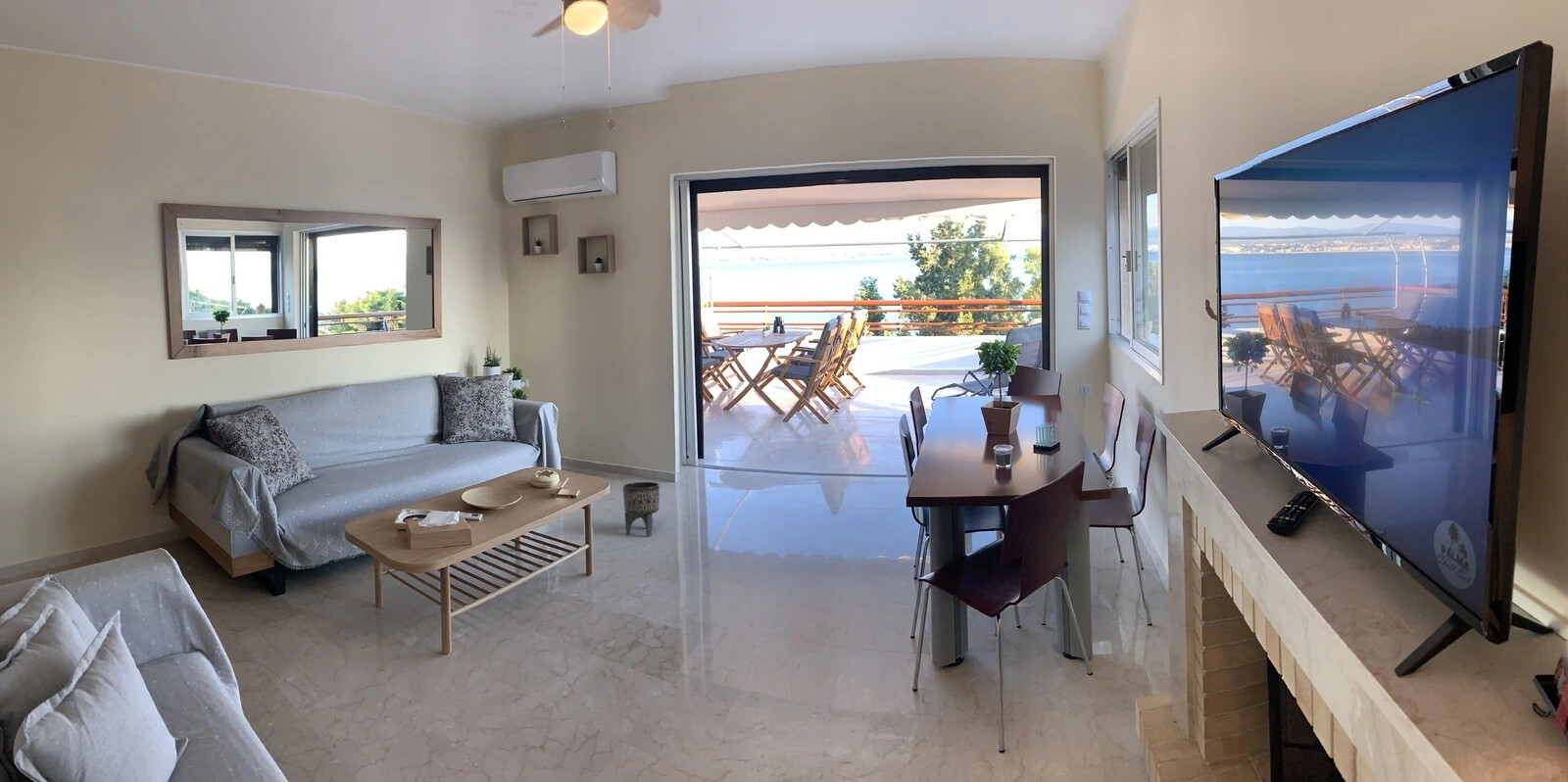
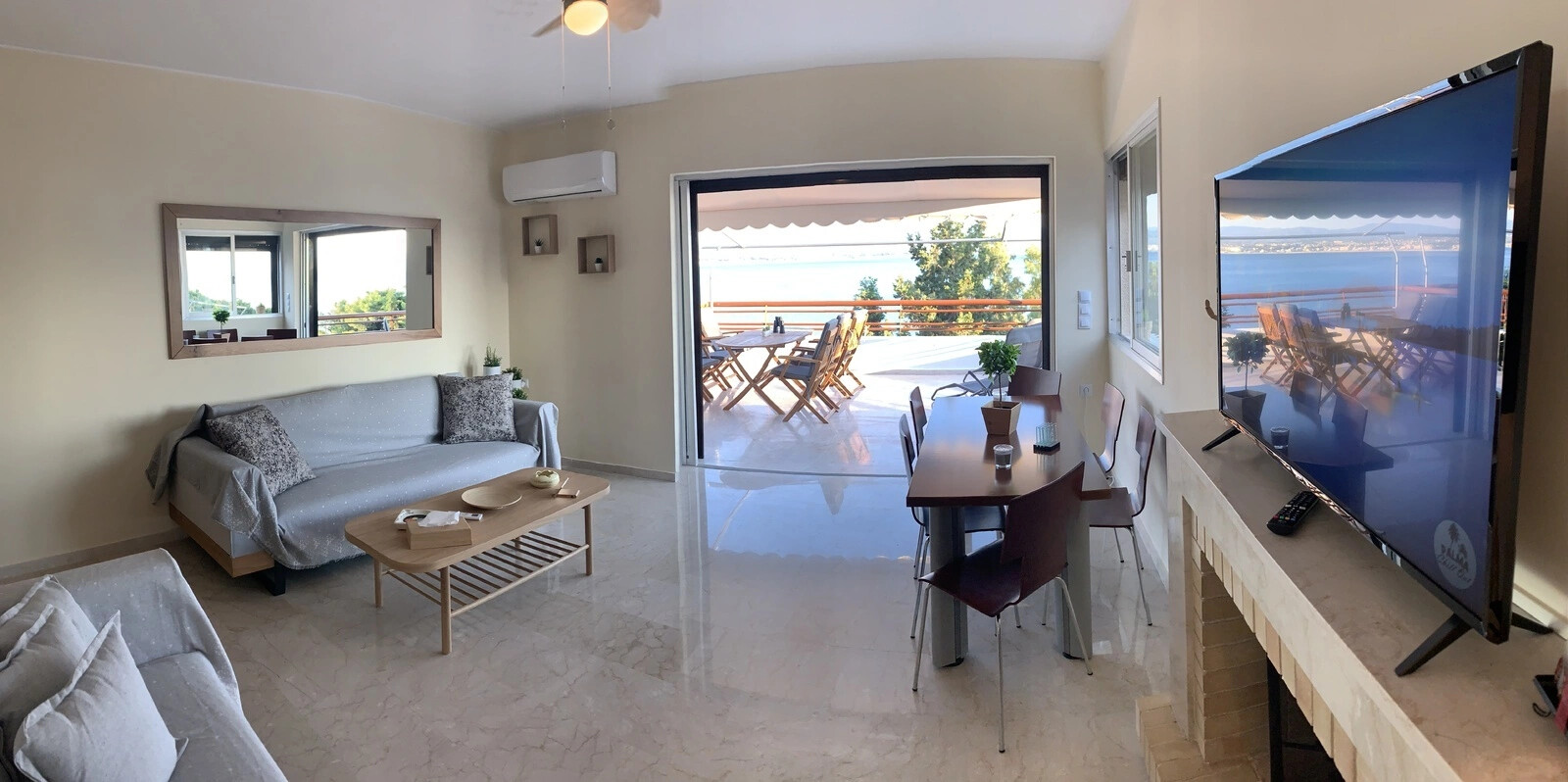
- planter [622,481,661,537]
